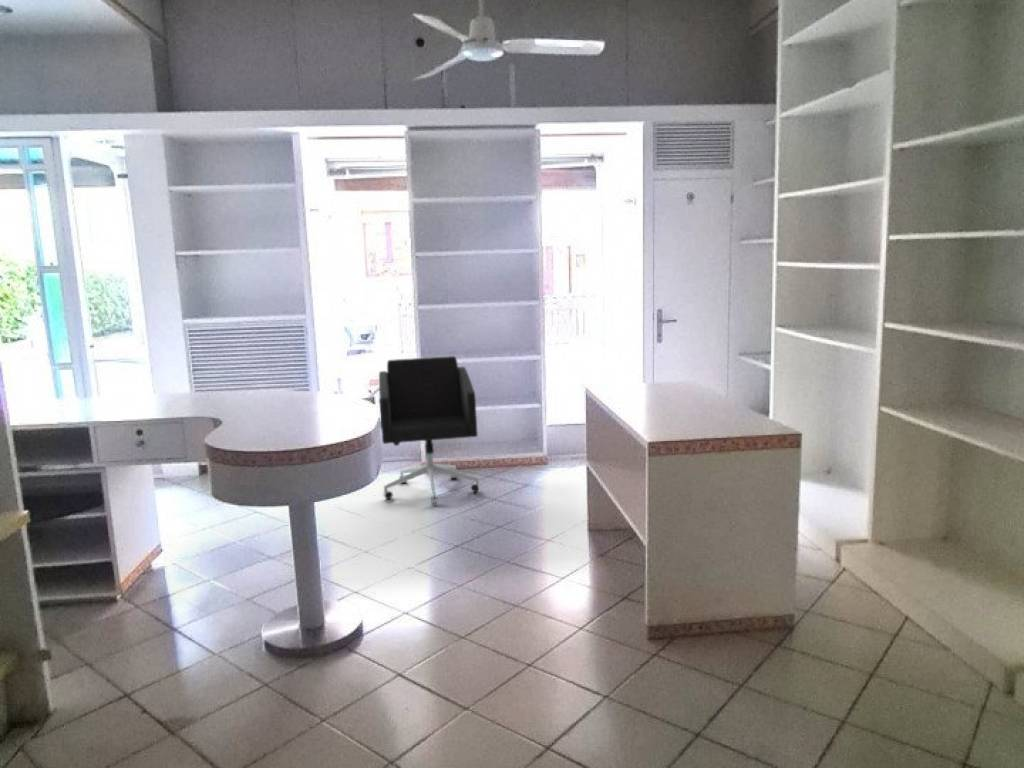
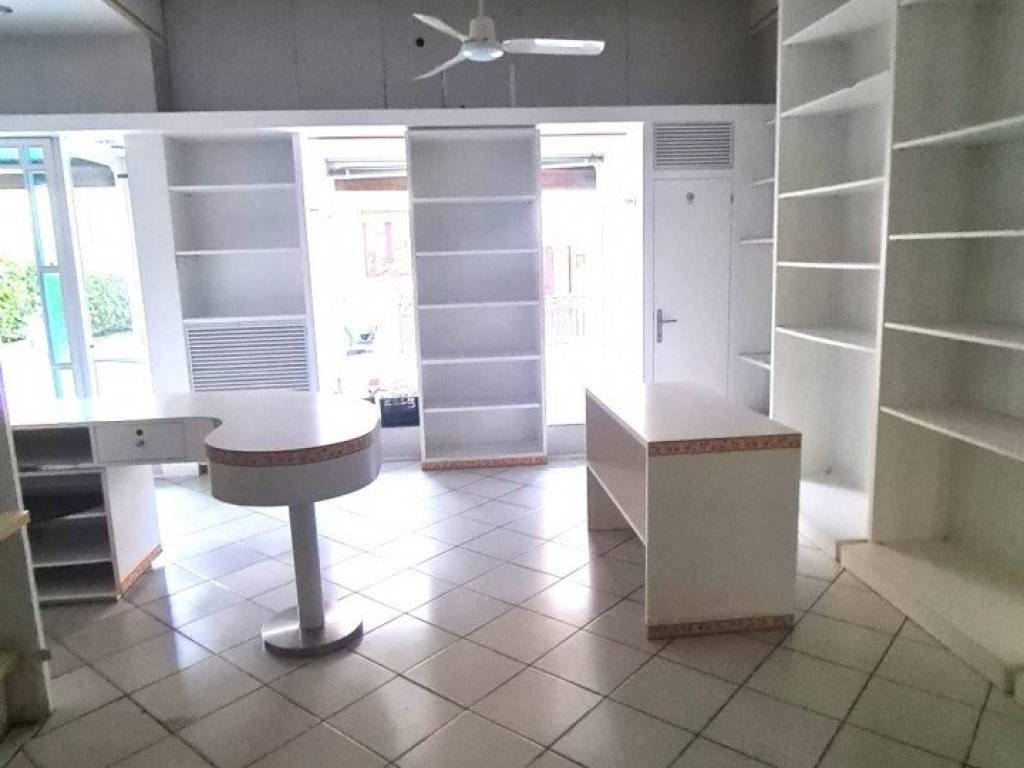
- office chair [378,355,481,506]
